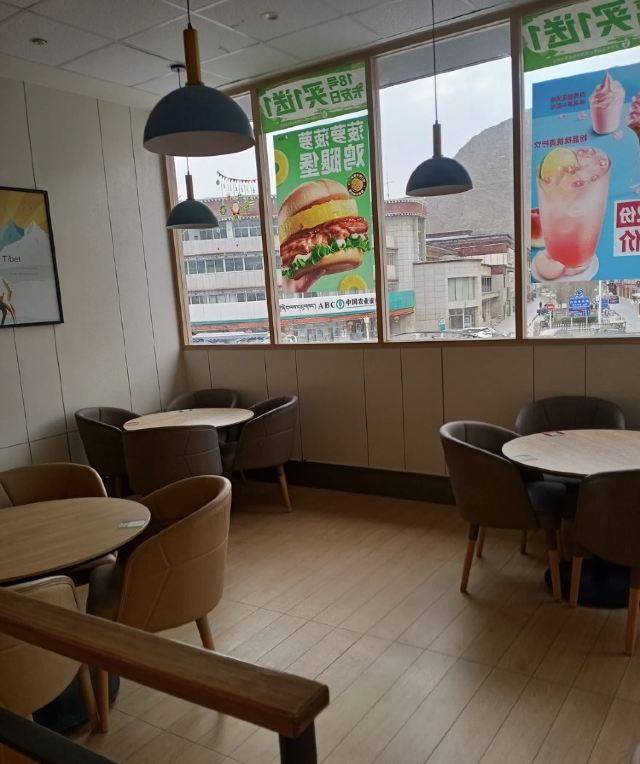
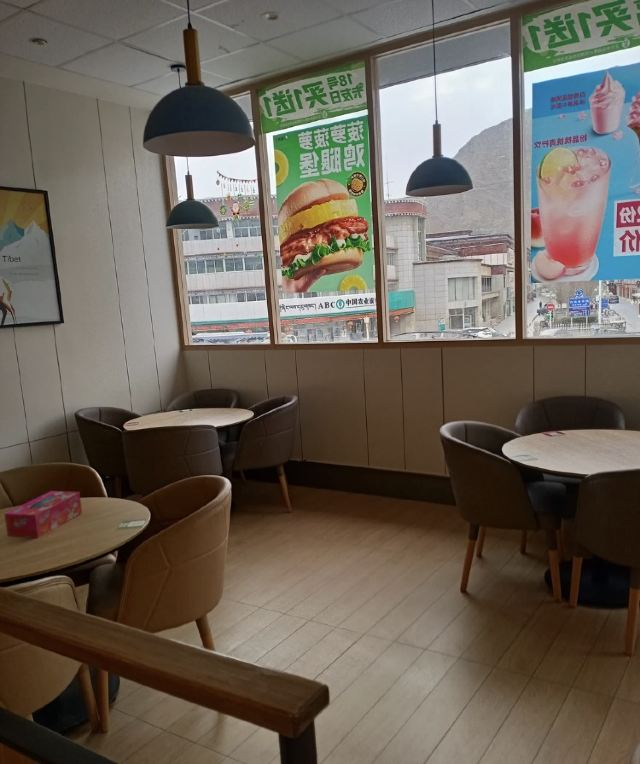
+ tissue box [3,490,83,539]
